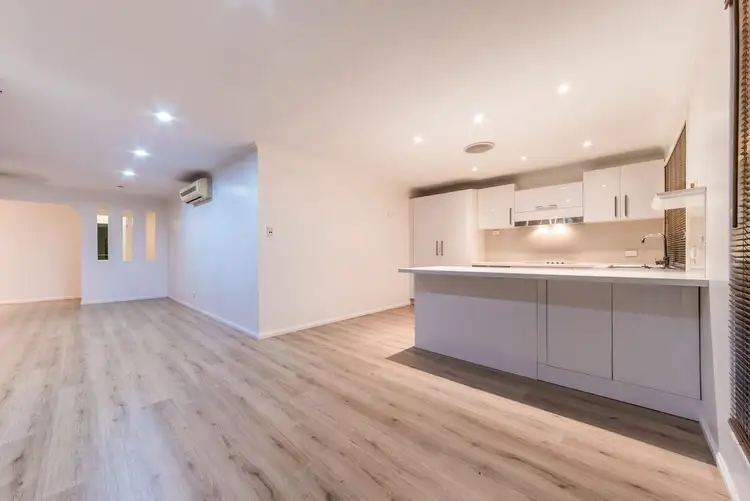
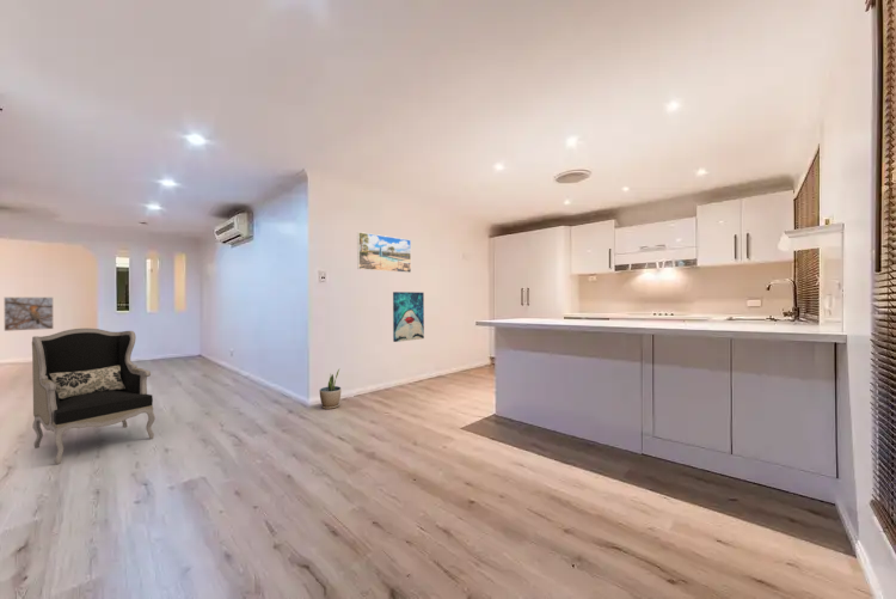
+ potted plant [319,367,342,410]
+ armchair [31,328,157,465]
+ wall art [392,291,425,343]
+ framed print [356,231,412,274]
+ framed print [2,297,55,332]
